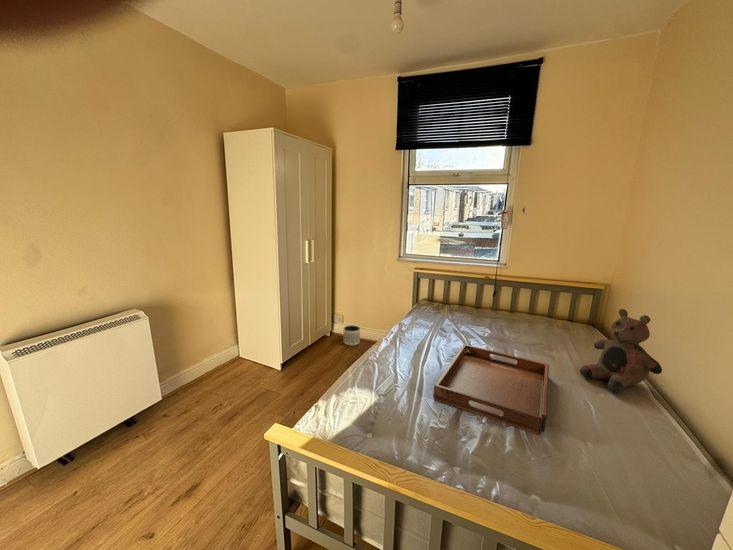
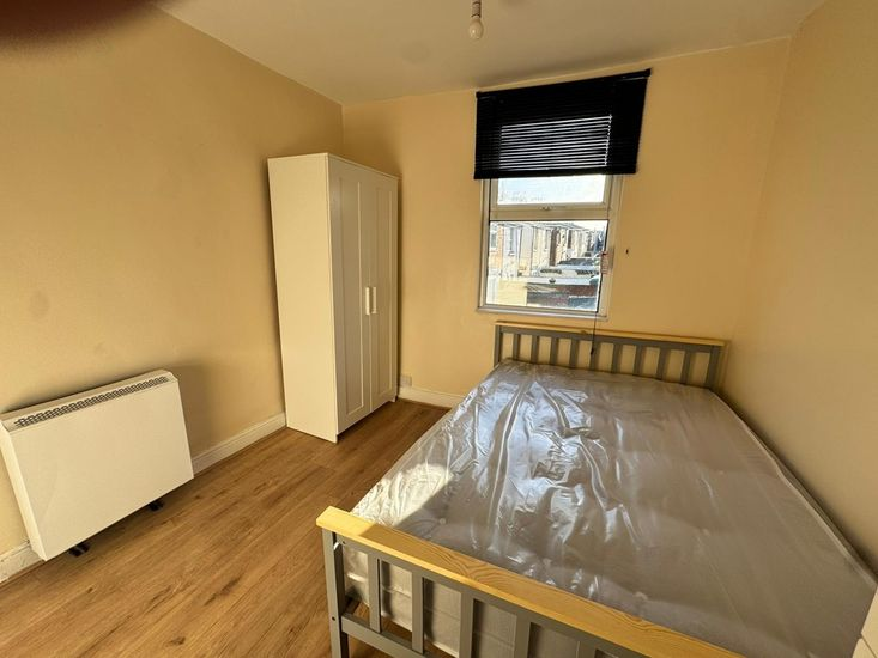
- serving tray [432,343,550,436]
- teddy bear [579,308,663,394]
- planter [343,324,361,346]
